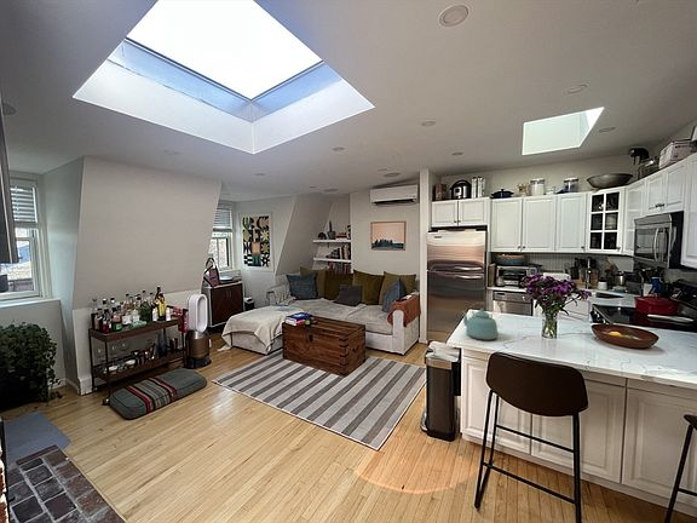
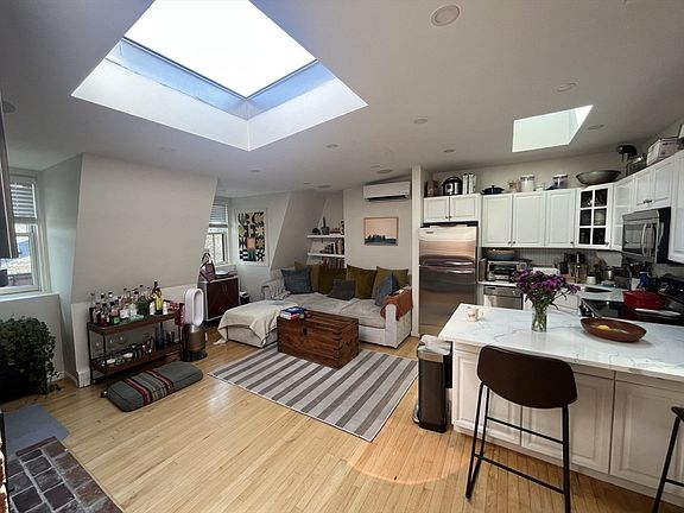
- kettle [461,300,500,341]
